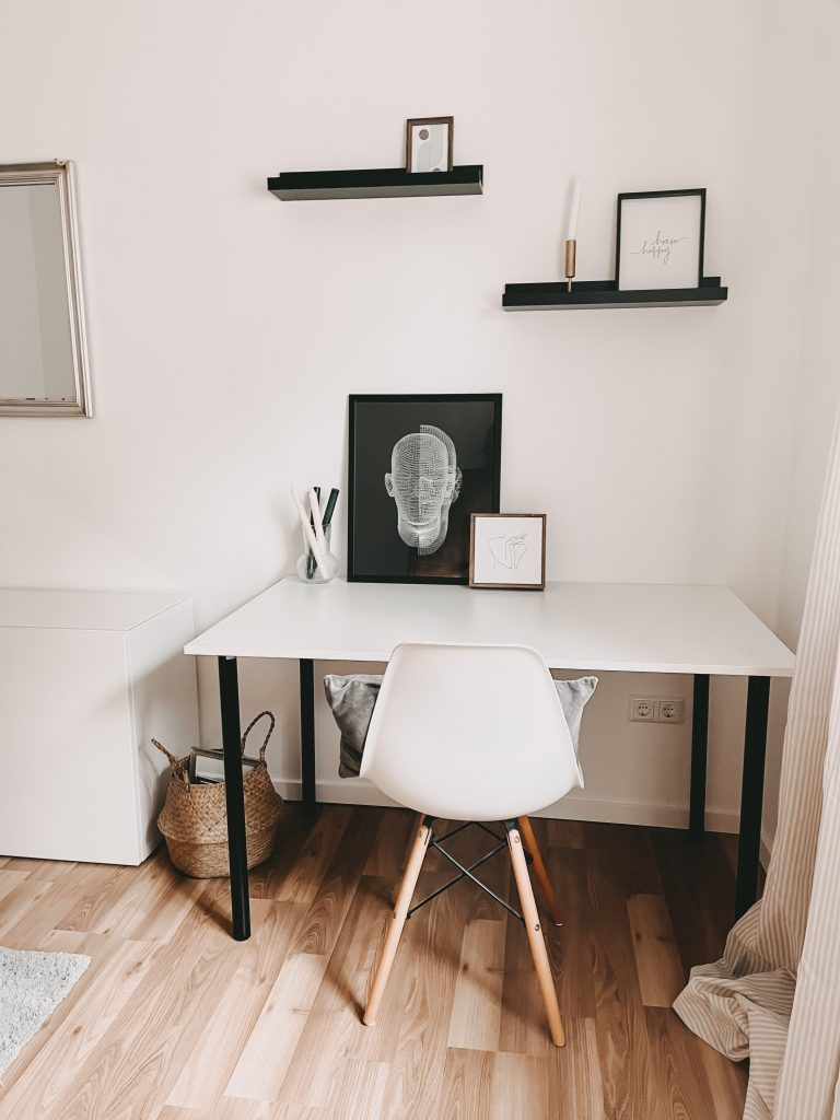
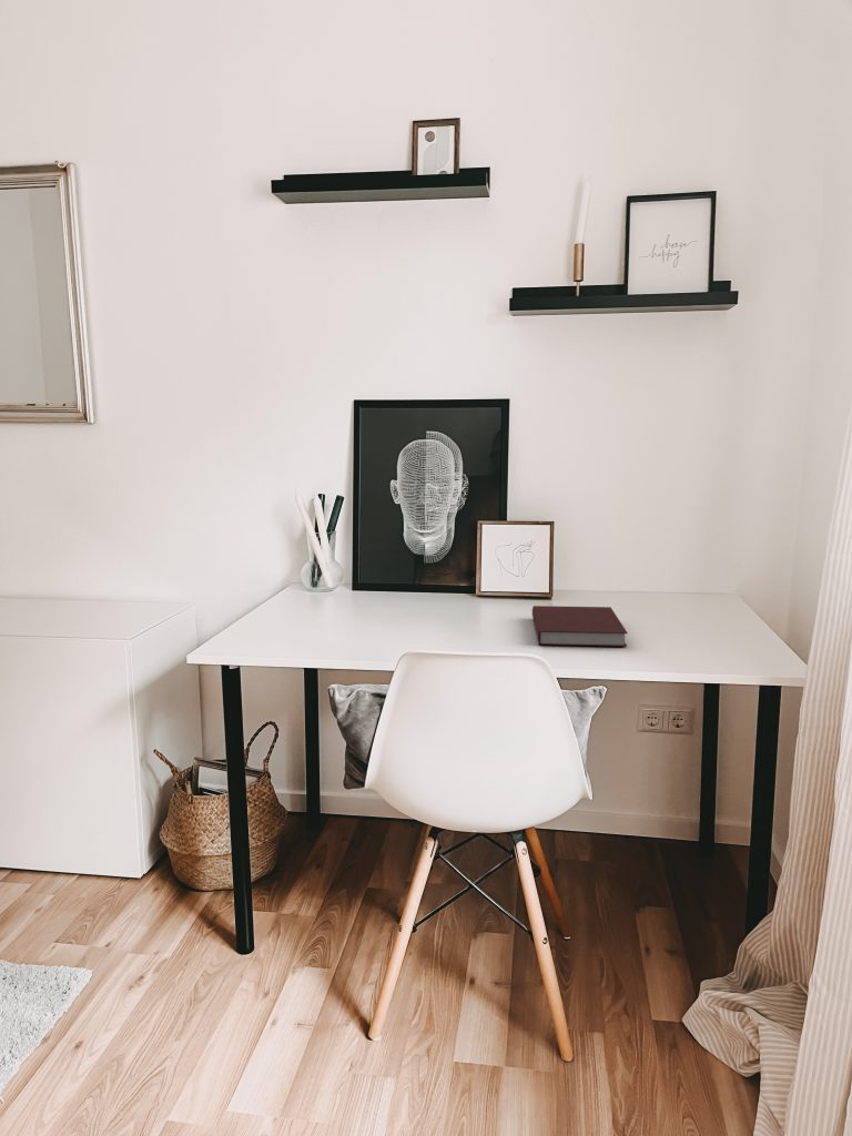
+ notebook [531,605,628,648]
